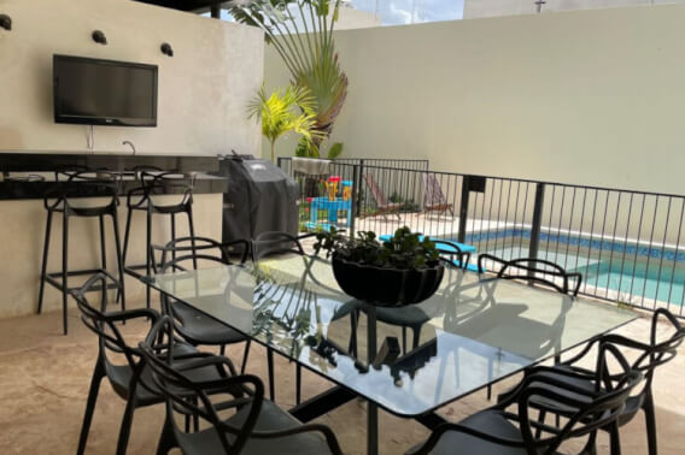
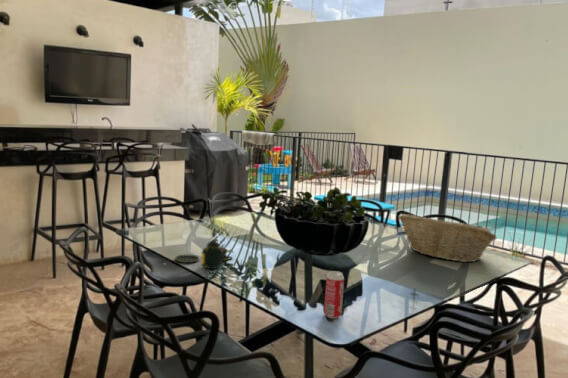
+ beverage can [323,270,345,319]
+ fruit basket [397,213,498,263]
+ teapot [174,238,234,270]
